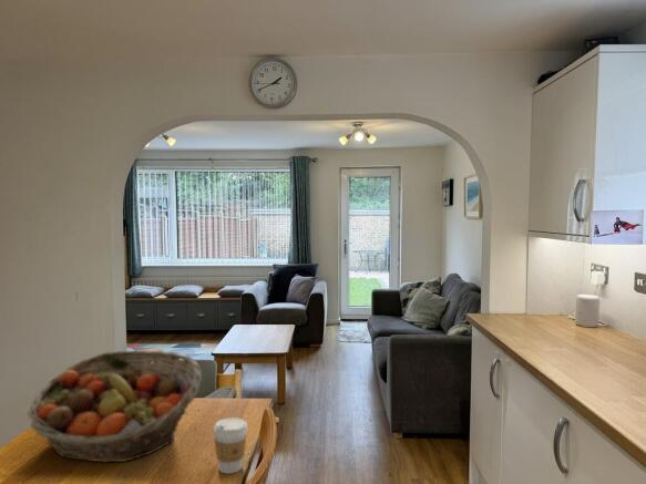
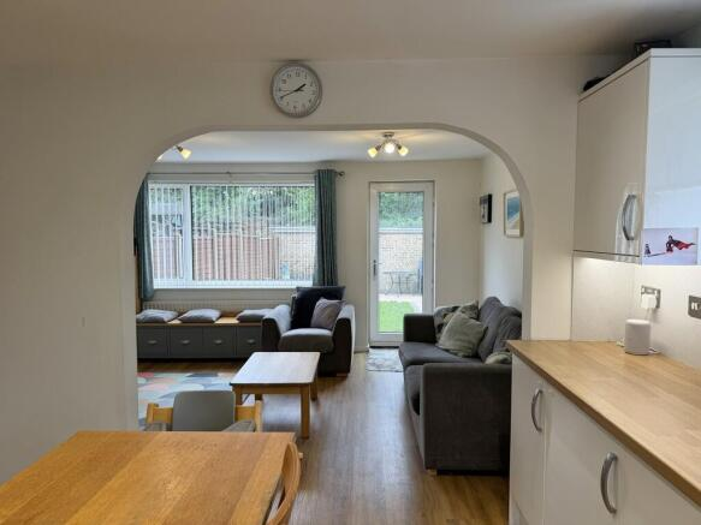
- coffee cup [212,416,248,475]
- fruit basket [27,349,203,464]
